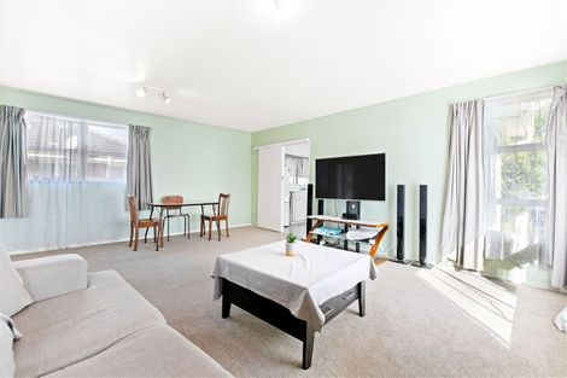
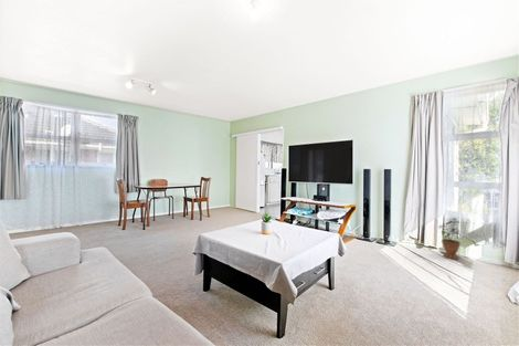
+ potted plant [437,217,462,260]
